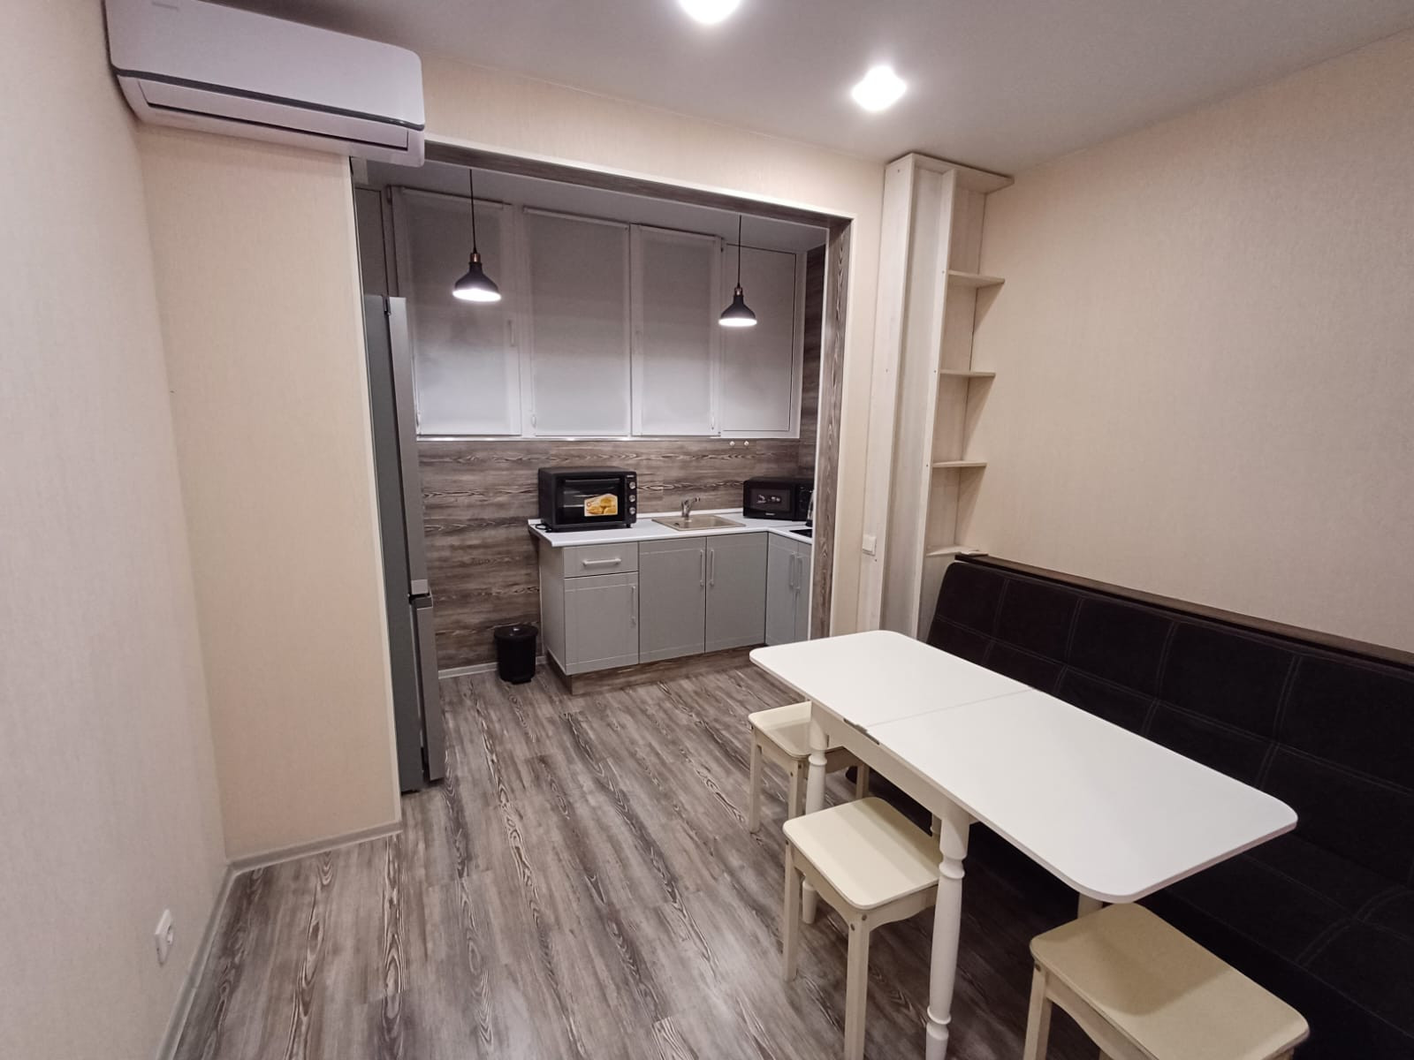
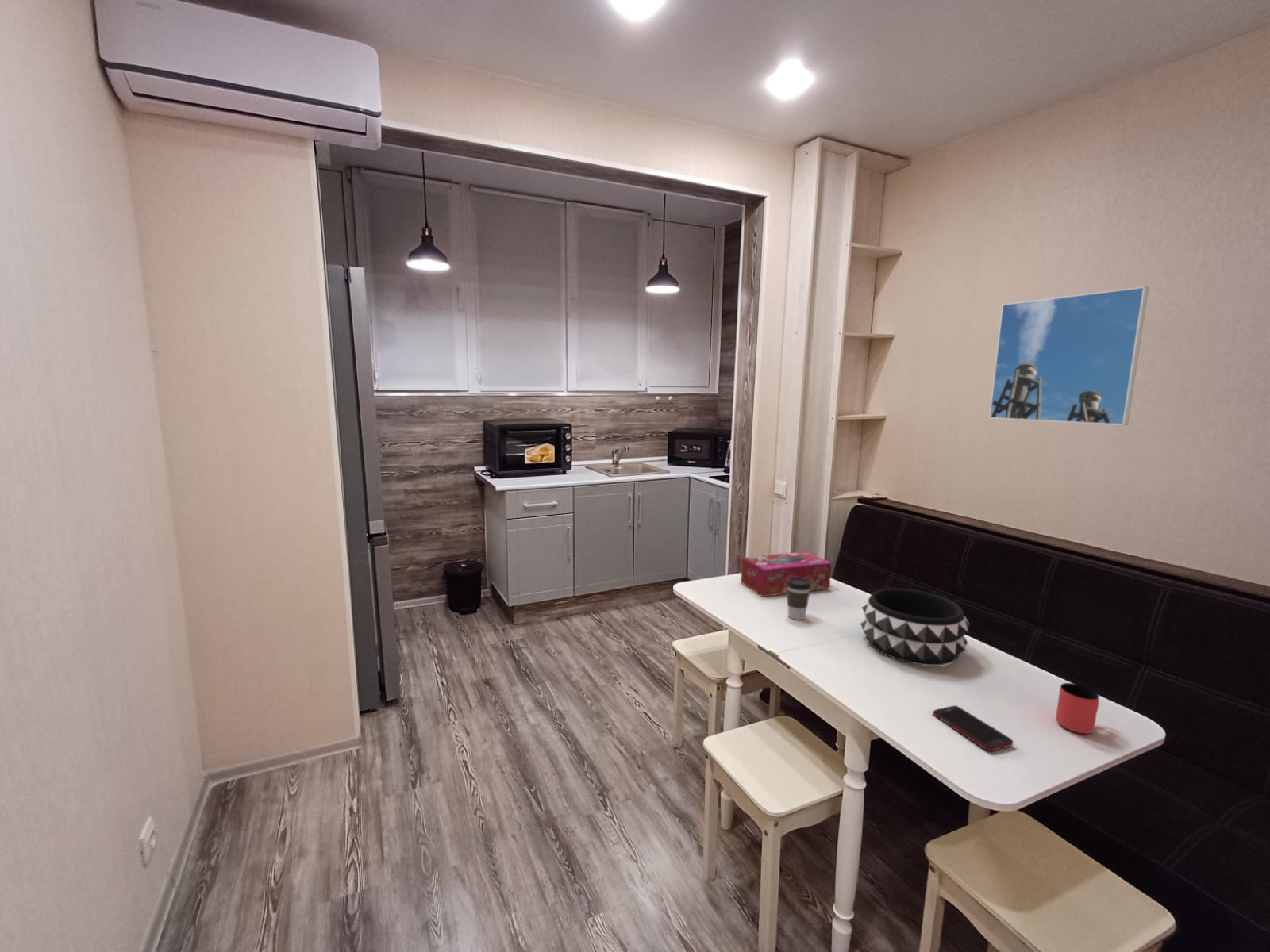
+ decorative bowl [860,587,971,666]
+ cell phone [932,704,1014,751]
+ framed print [988,286,1149,426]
+ coffee cup [787,578,810,620]
+ tissue box [740,551,833,597]
+ cup [1055,682,1100,735]
